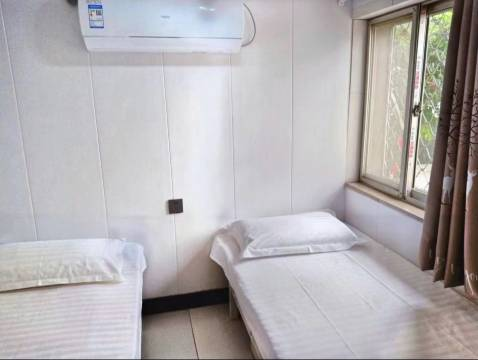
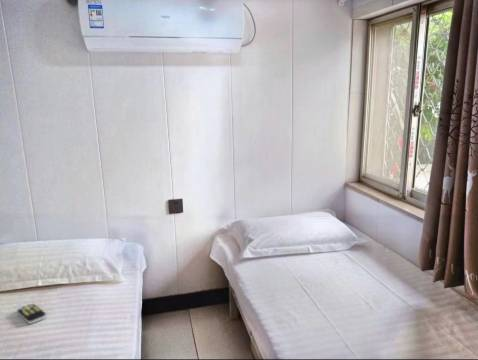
+ remote control [16,303,47,325]
